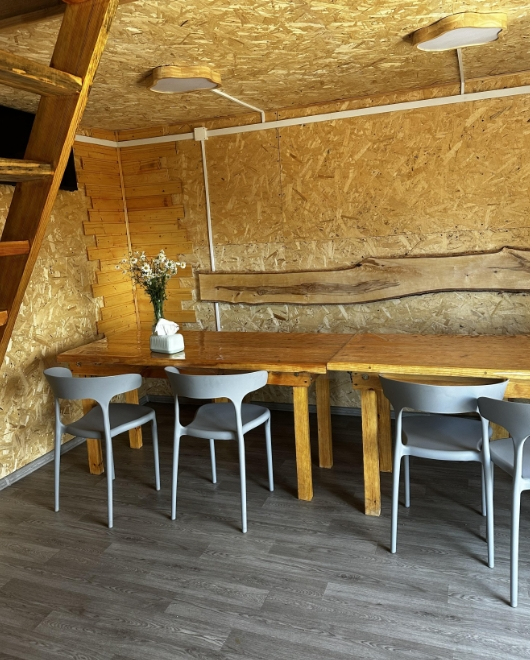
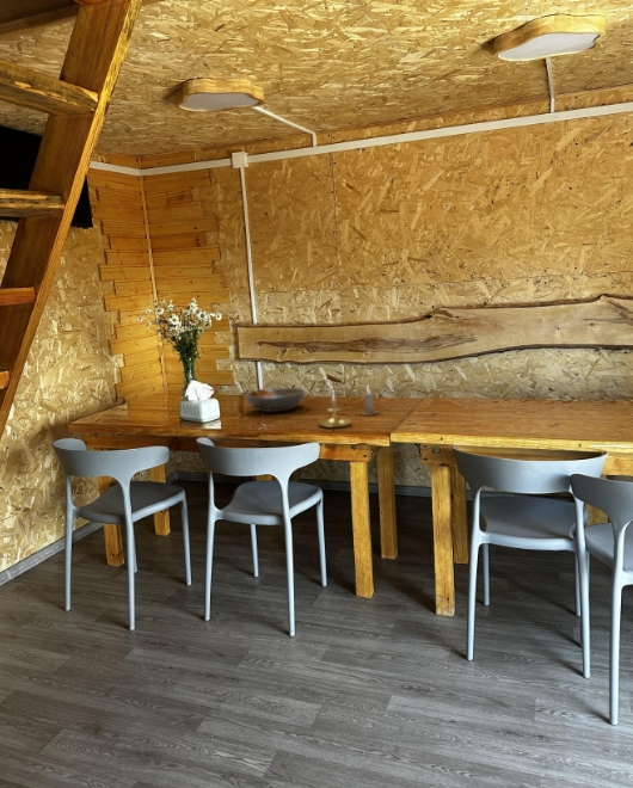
+ candle [358,386,381,417]
+ candle holder [316,390,356,429]
+ fruit bowl [242,387,307,413]
